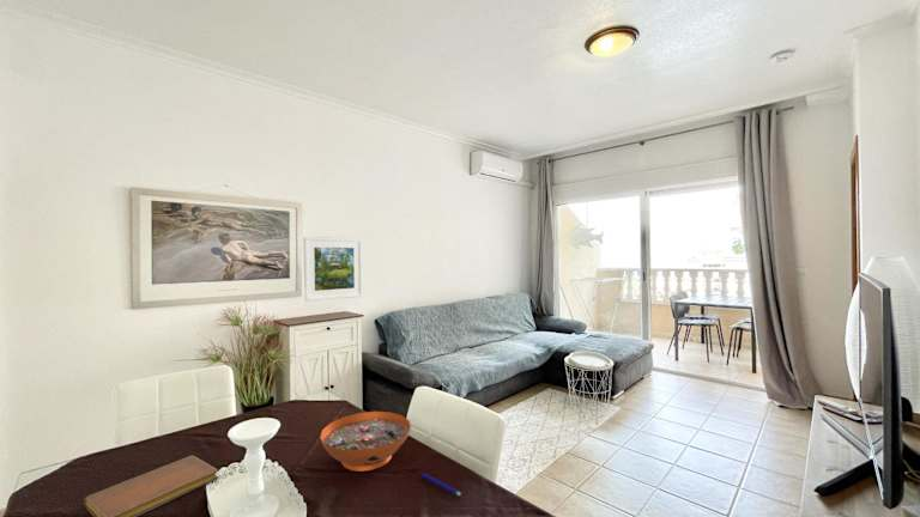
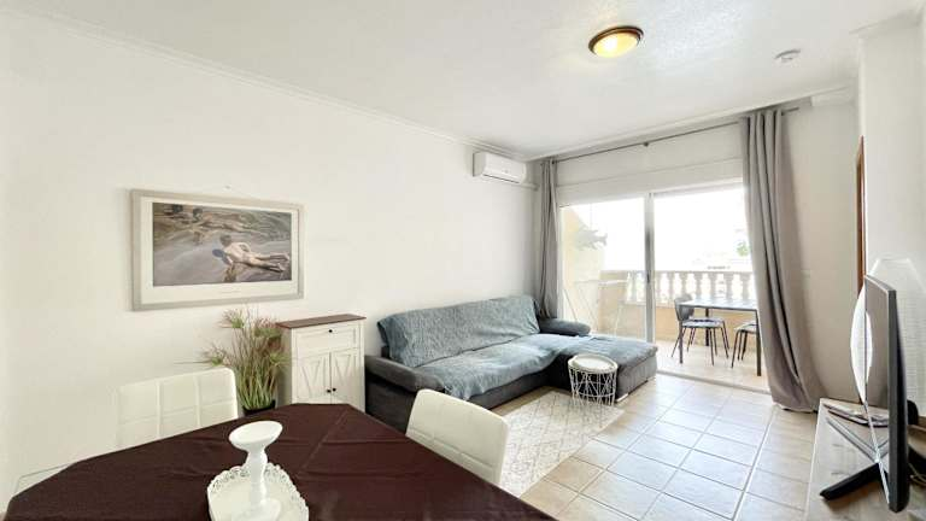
- decorative bowl [319,410,412,473]
- pen [420,472,464,498]
- notebook [83,455,219,517]
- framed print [302,236,364,303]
